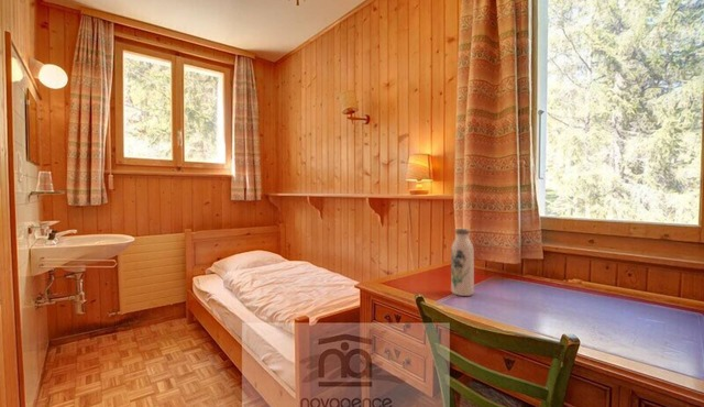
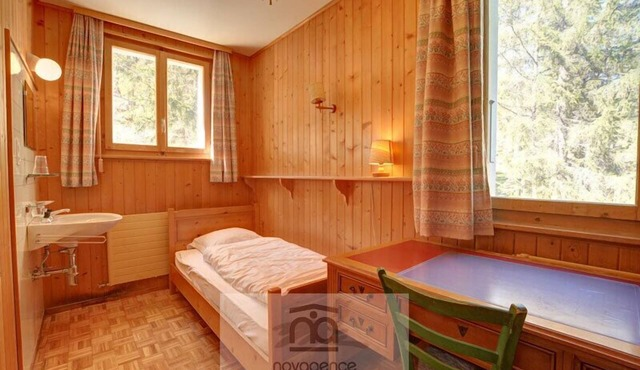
- water bottle [450,228,475,297]
